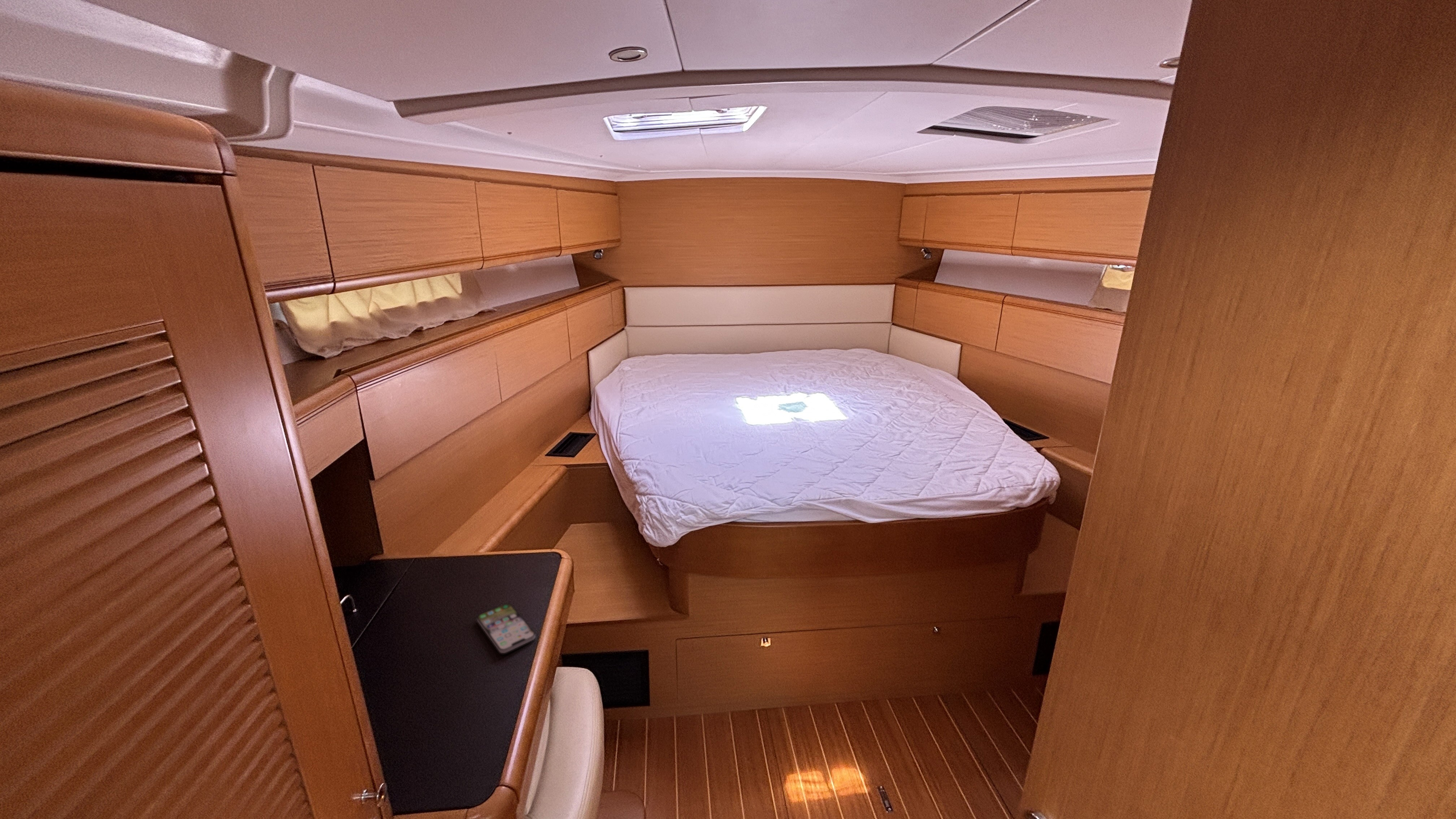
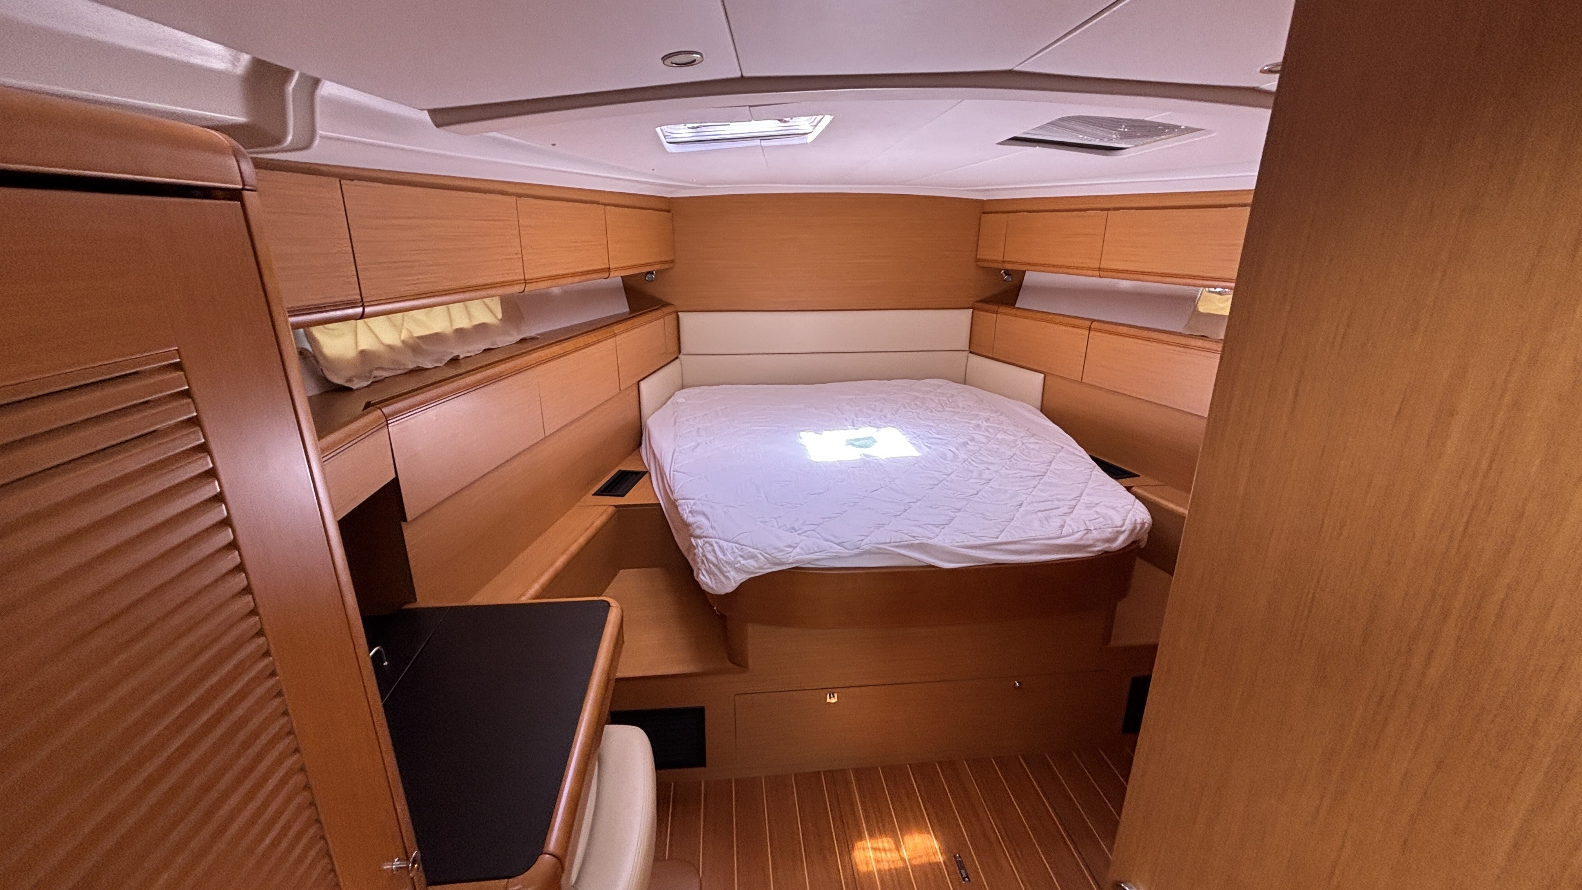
- smartphone [476,603,536,654]
